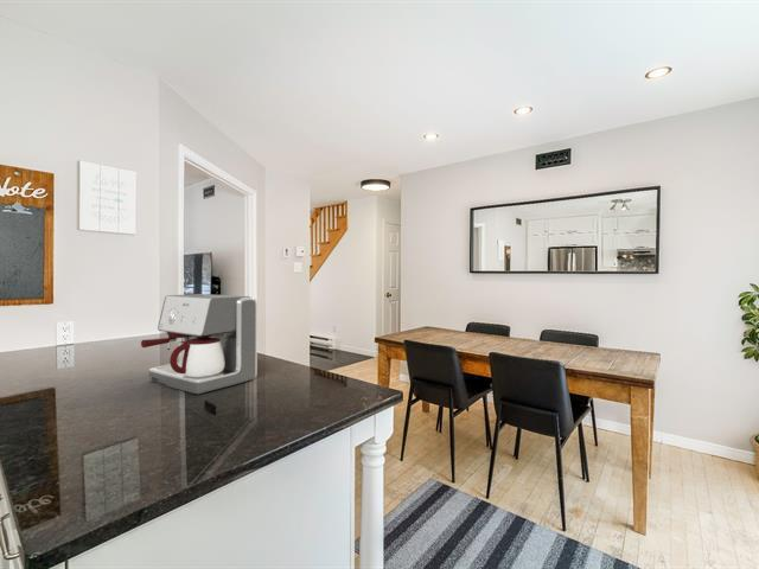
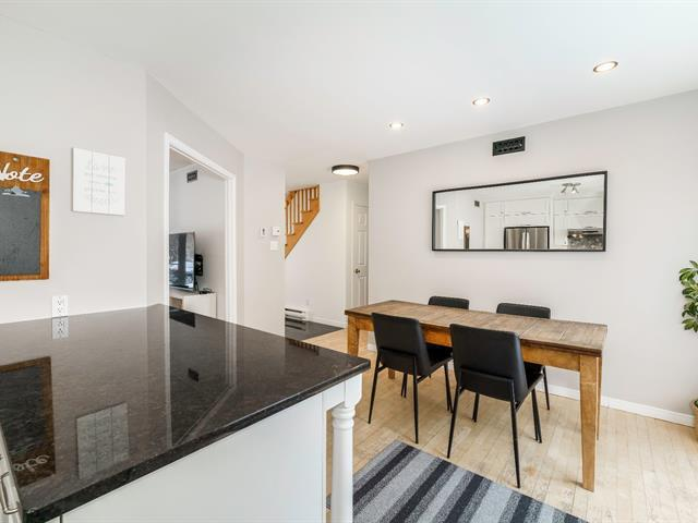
- coffee maker [140,293,259,395]
